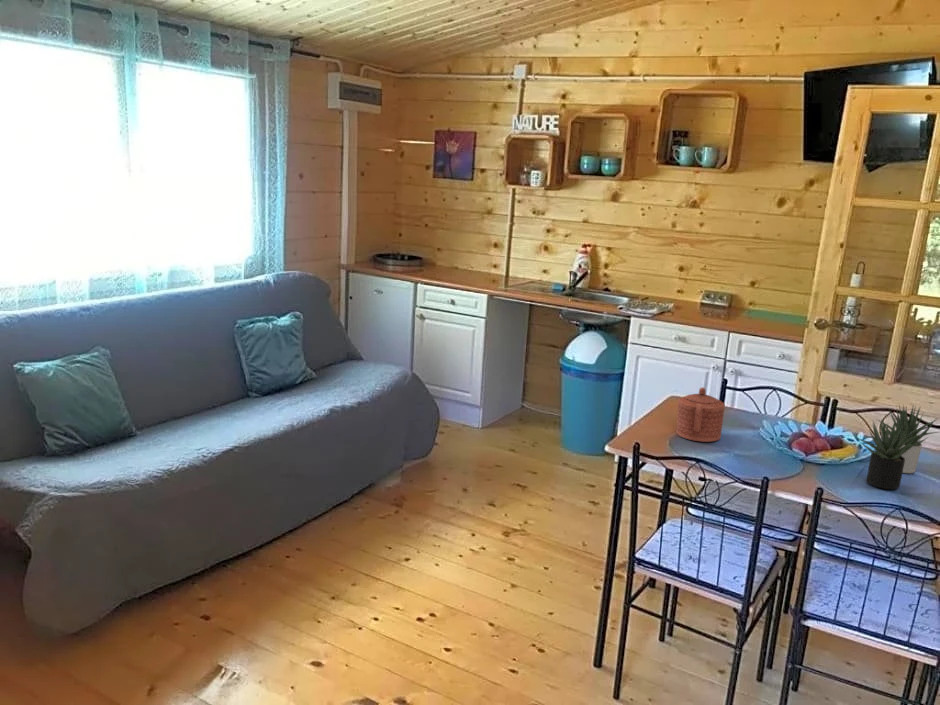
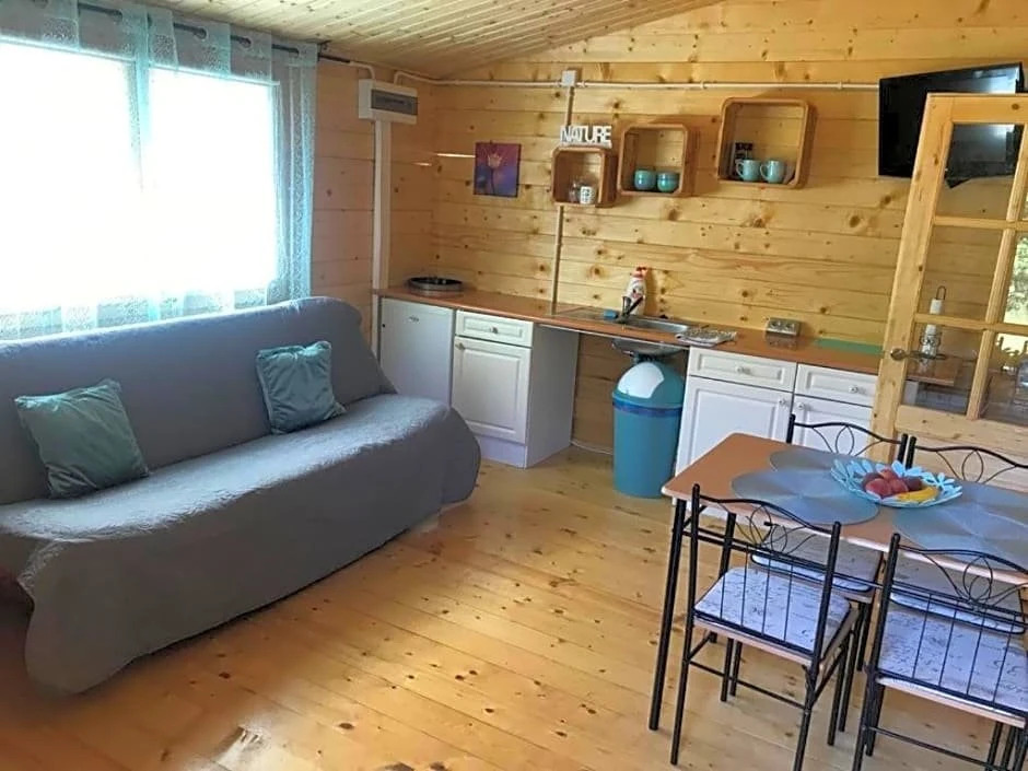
- teapot [675,386,726,443]
- succulent plant [853,403,939,490]
